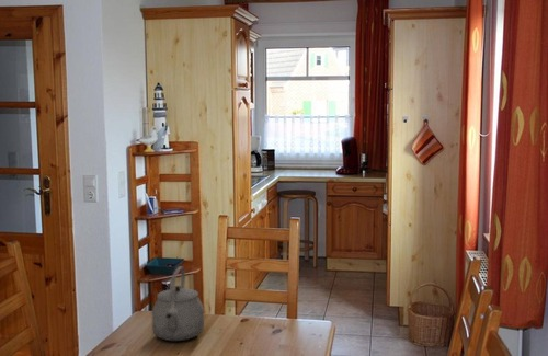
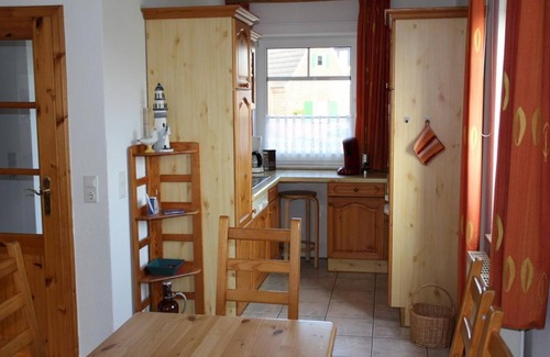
- tea kettle [151,265,205,342]
